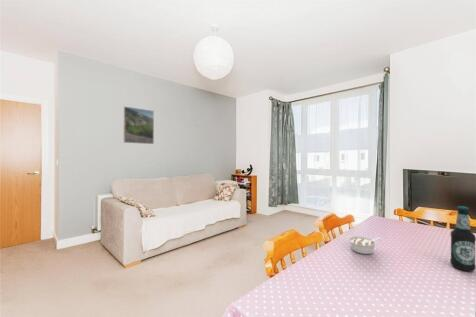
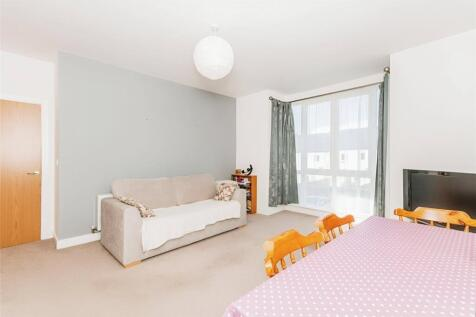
- bottle [449,205,476,272]
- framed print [122,105,155,145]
- legume [347,235,381,255]
